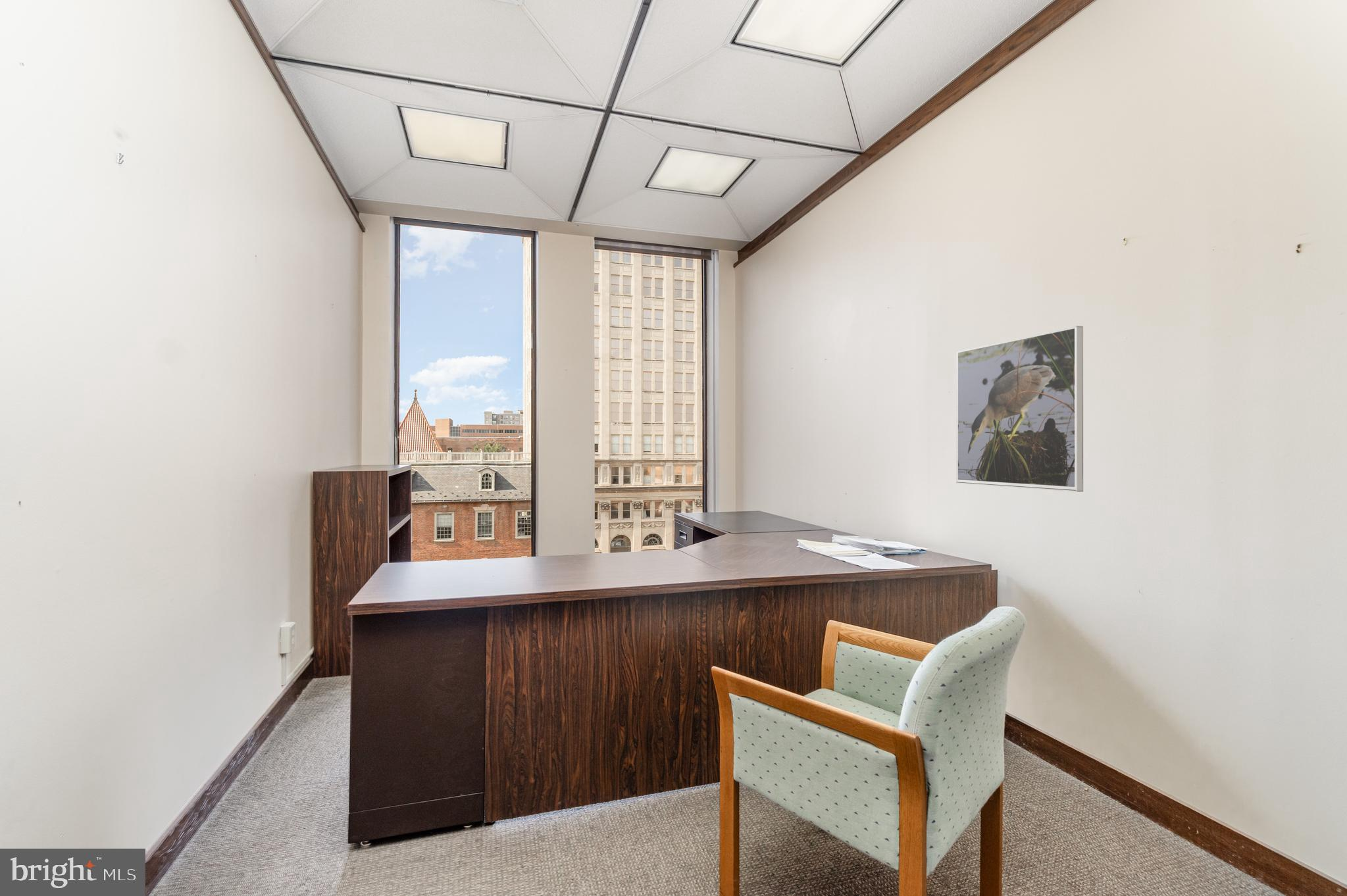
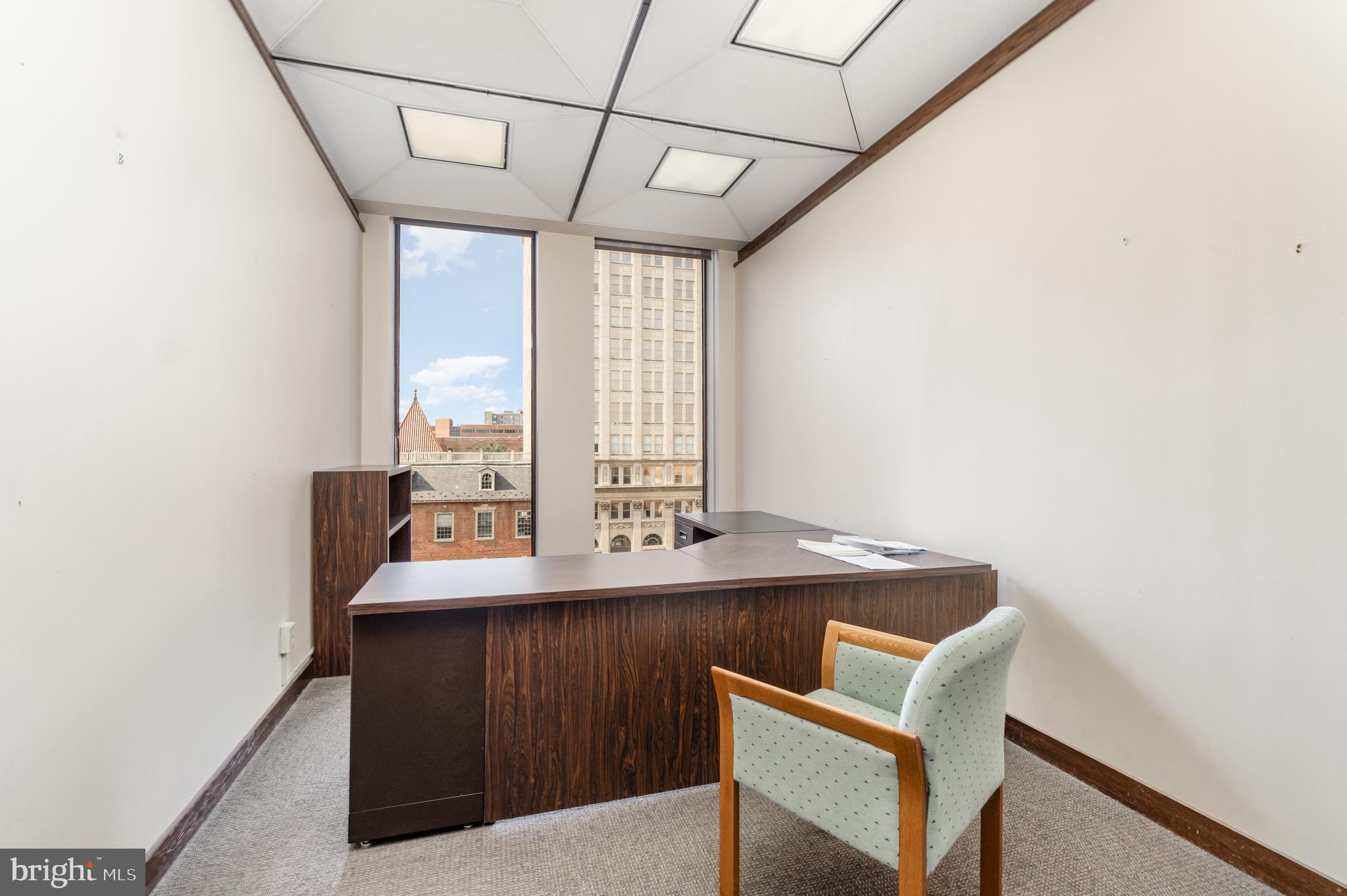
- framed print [955,326,1084,493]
